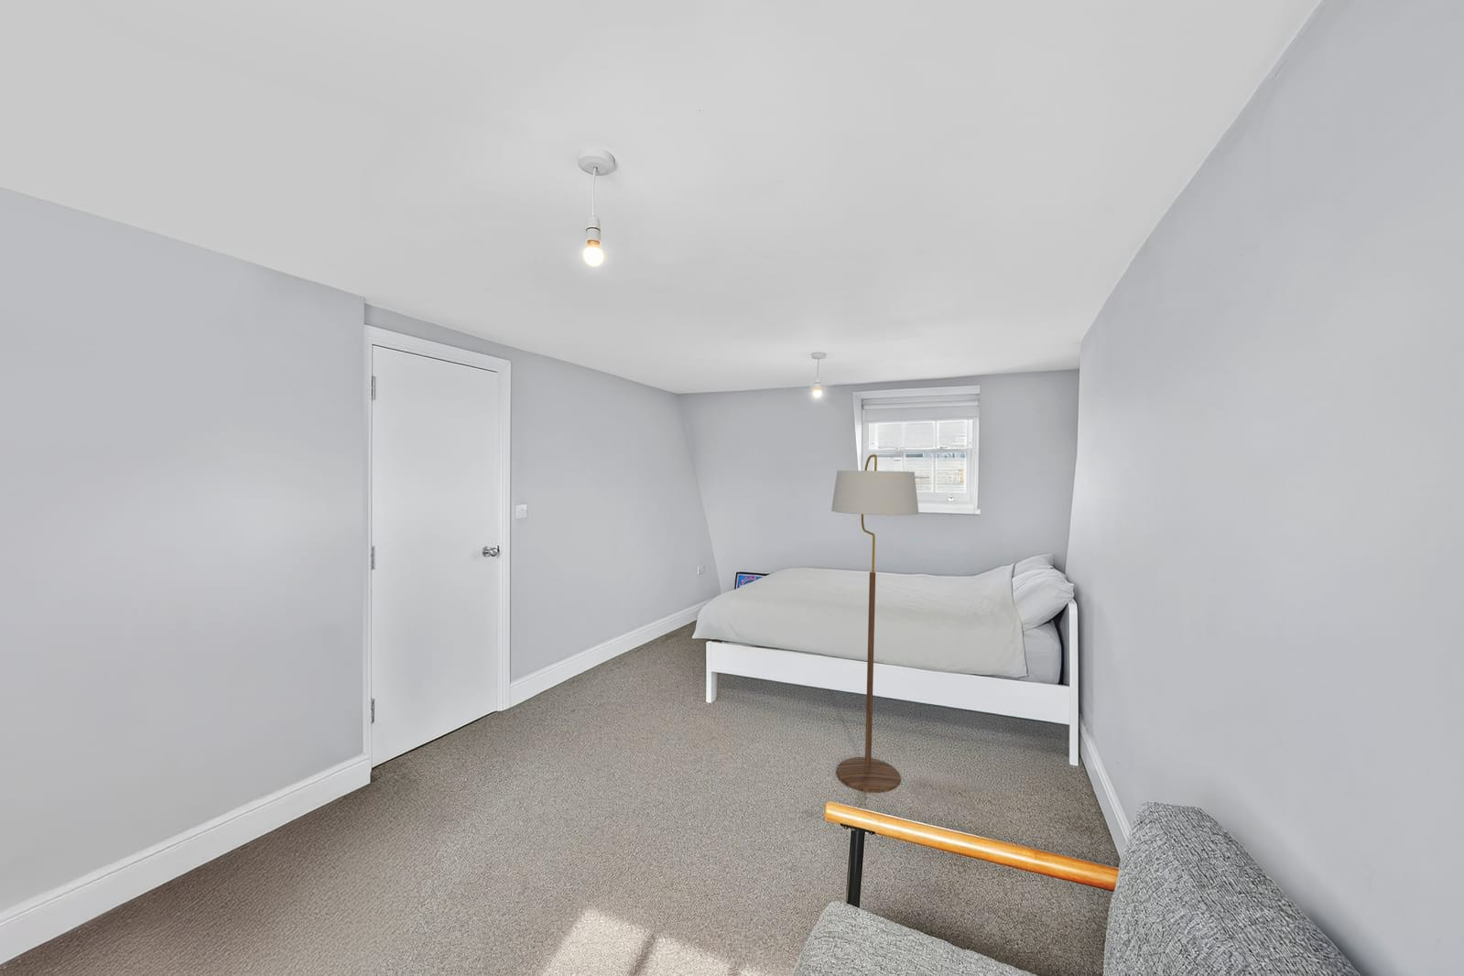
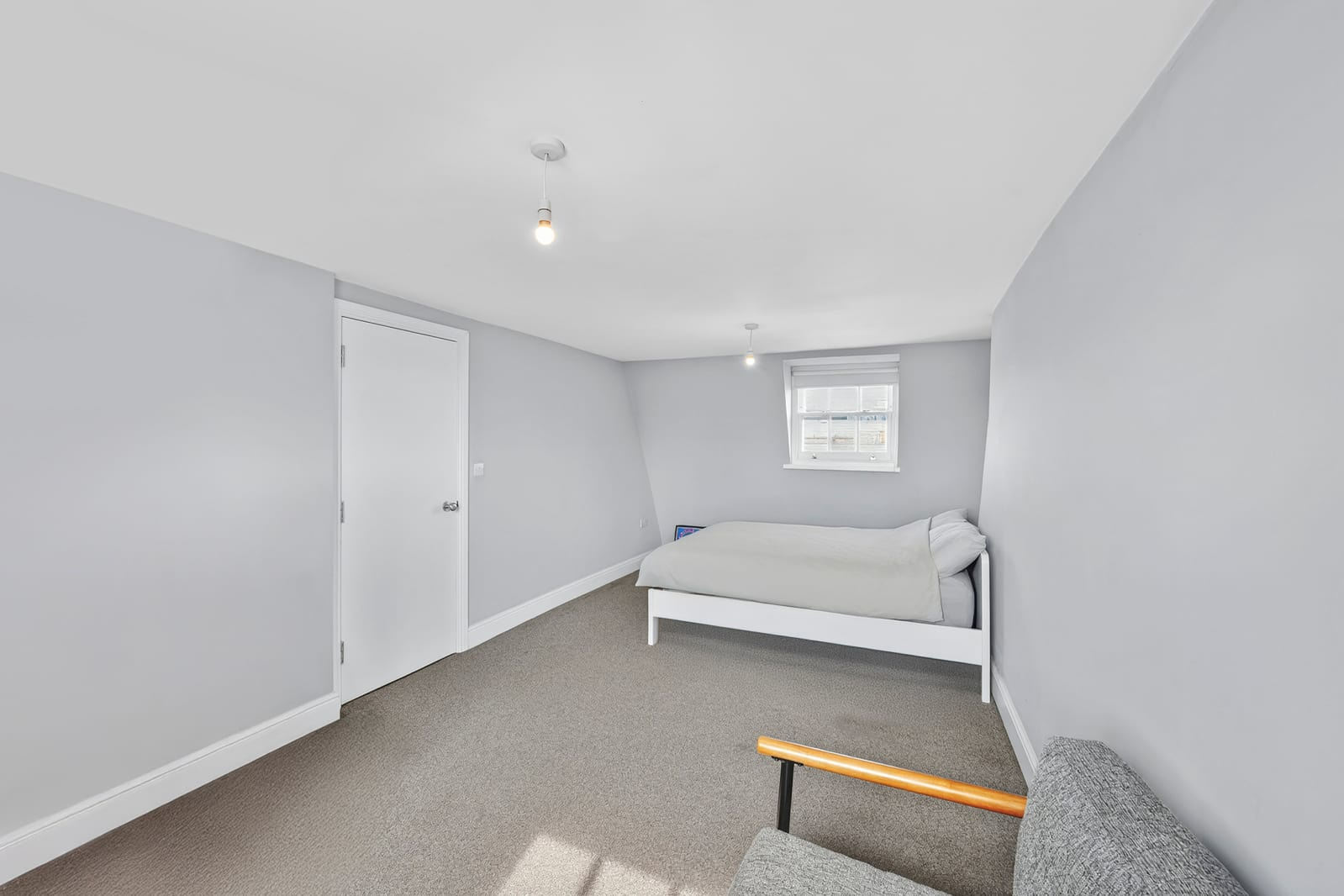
- floor lamp [830,454,919,793]
